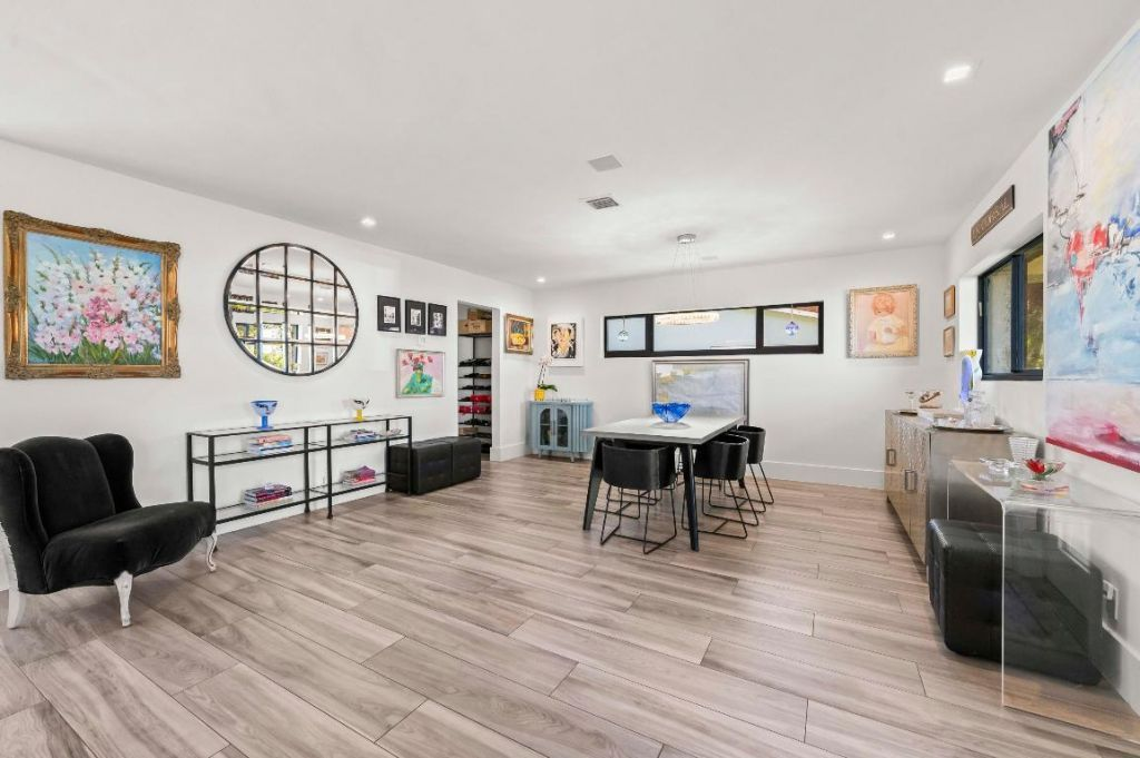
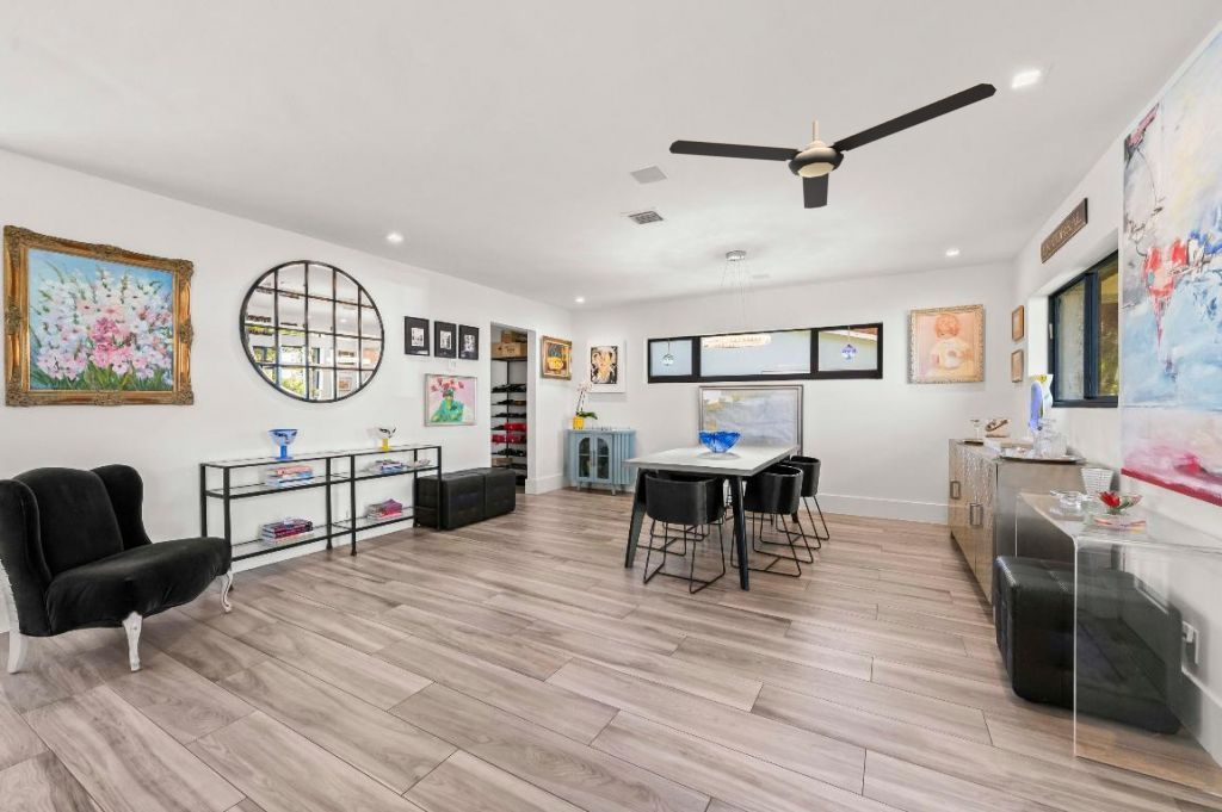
+ ceiling fan [668,81,998,210]
